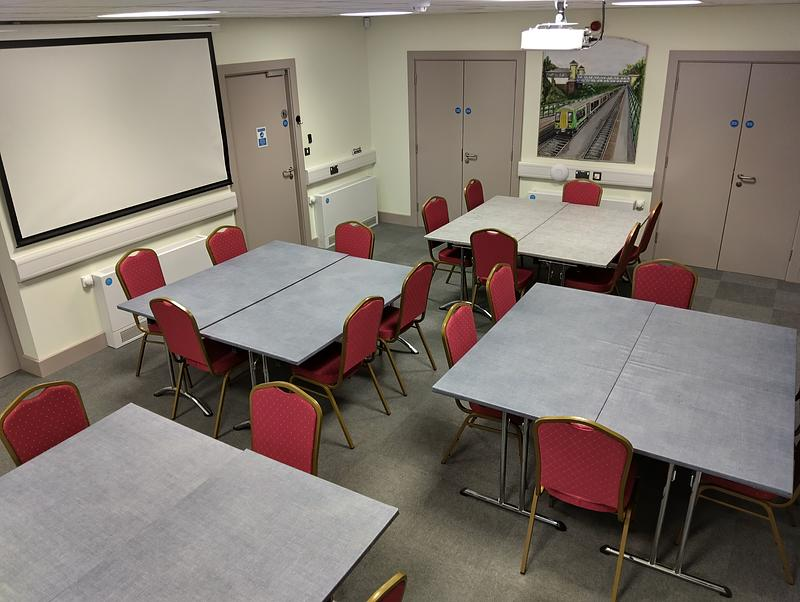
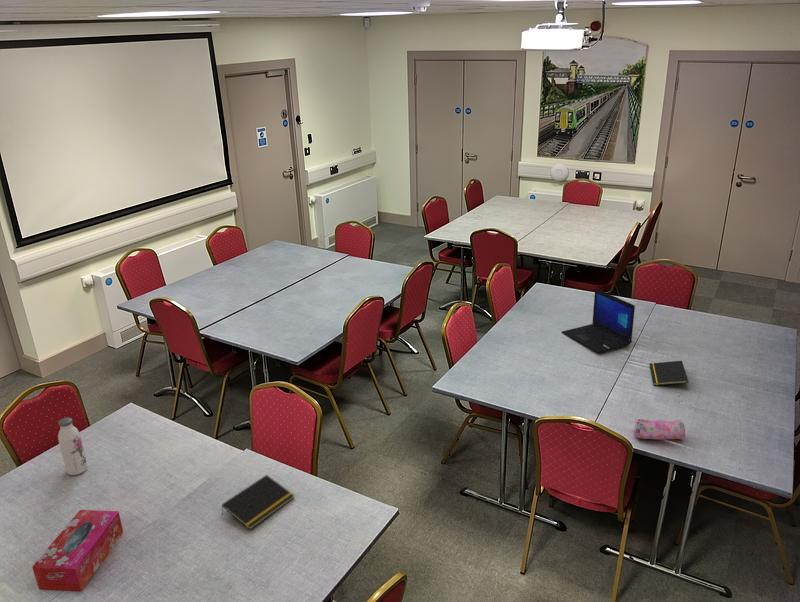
+ pencil case [633,418,686,441]
+ notepad [221,474,295,531]
+ water bottle [57,417,88,476]
+ notepad [648,360,689,386]
+ laptop [561,288,636,354]
+ tissue box [31,509,124,593]
